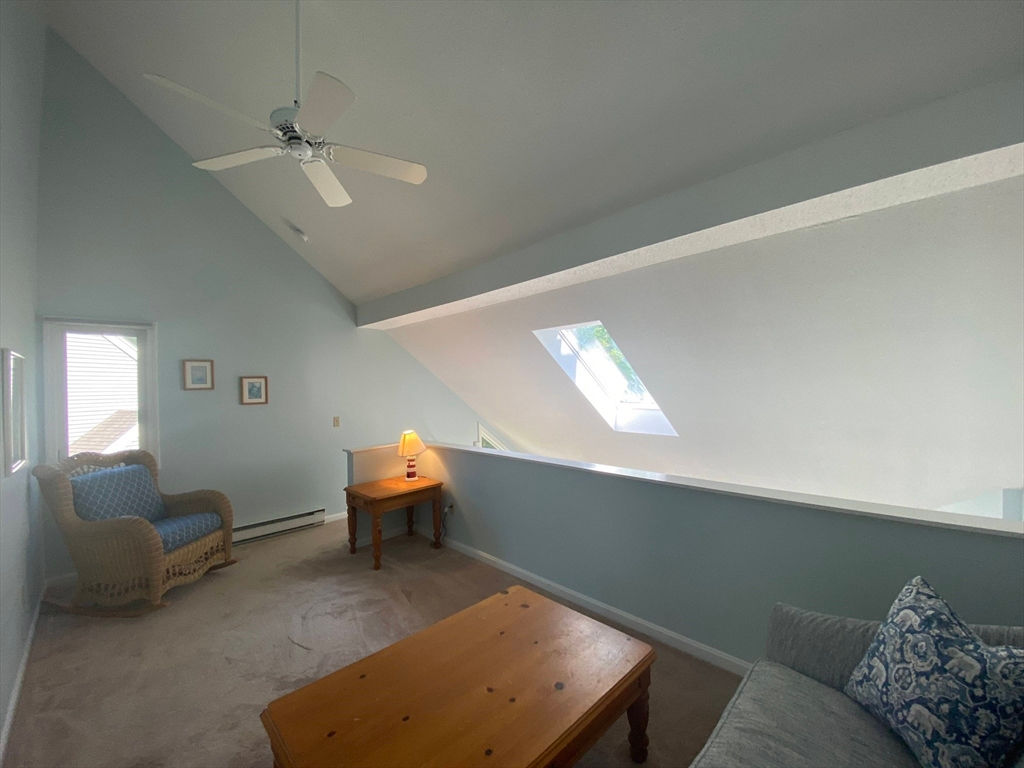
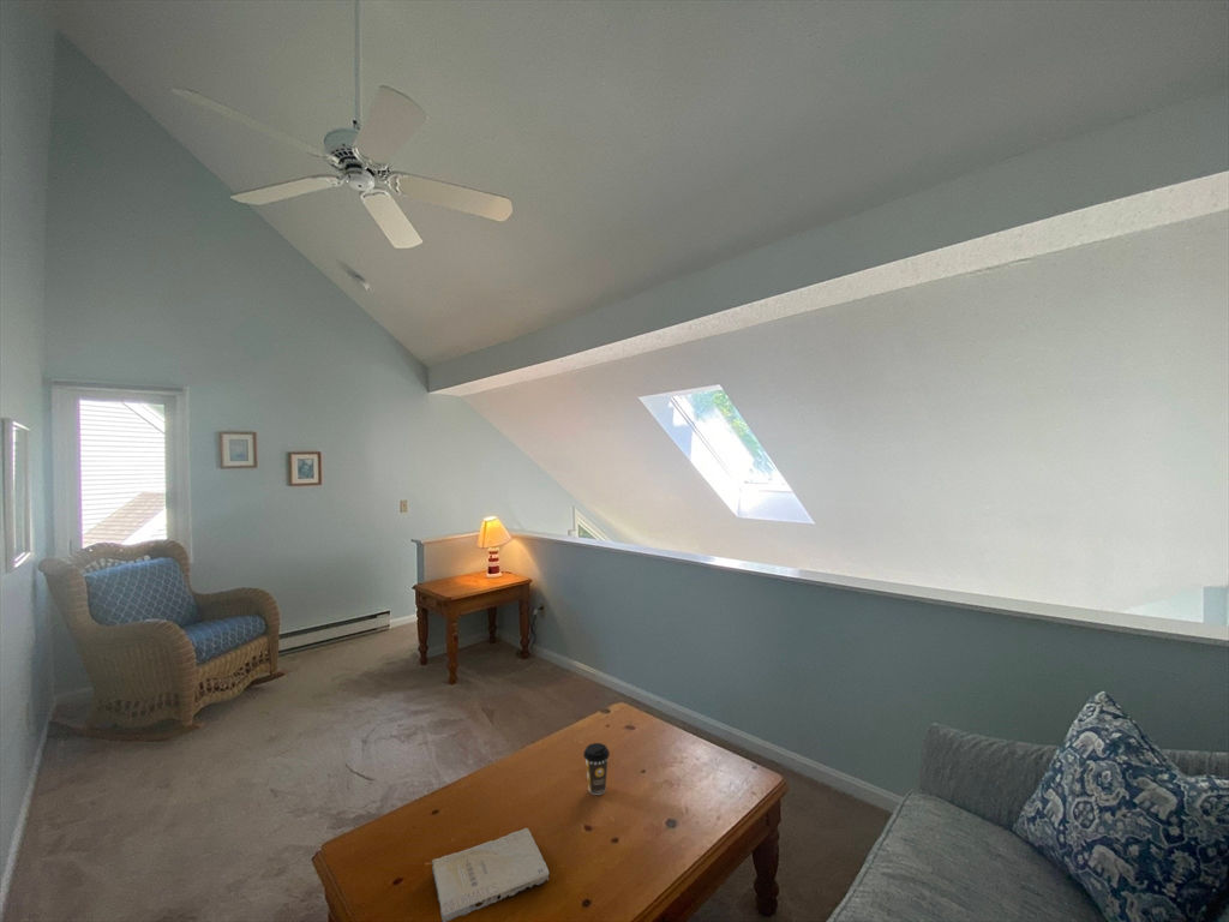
+ coffee cup [582,742,611,796]
+ book [431,826,550,922]
